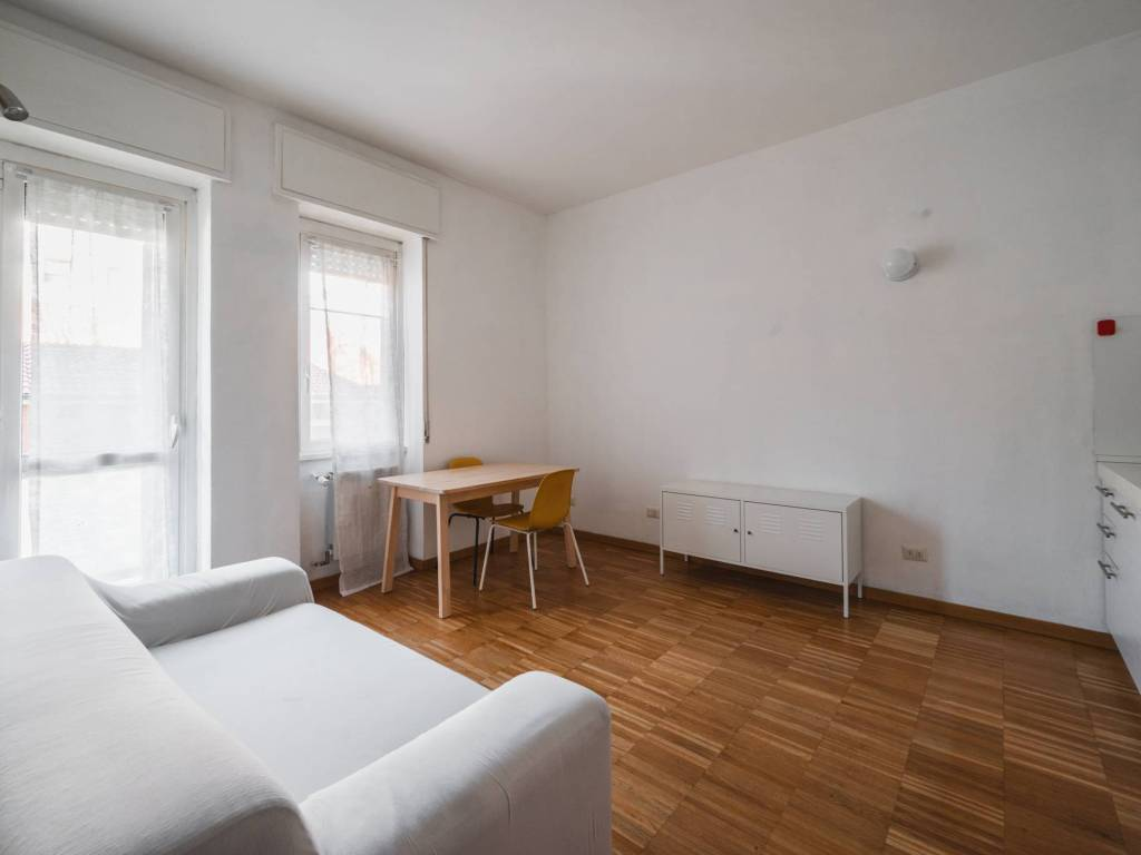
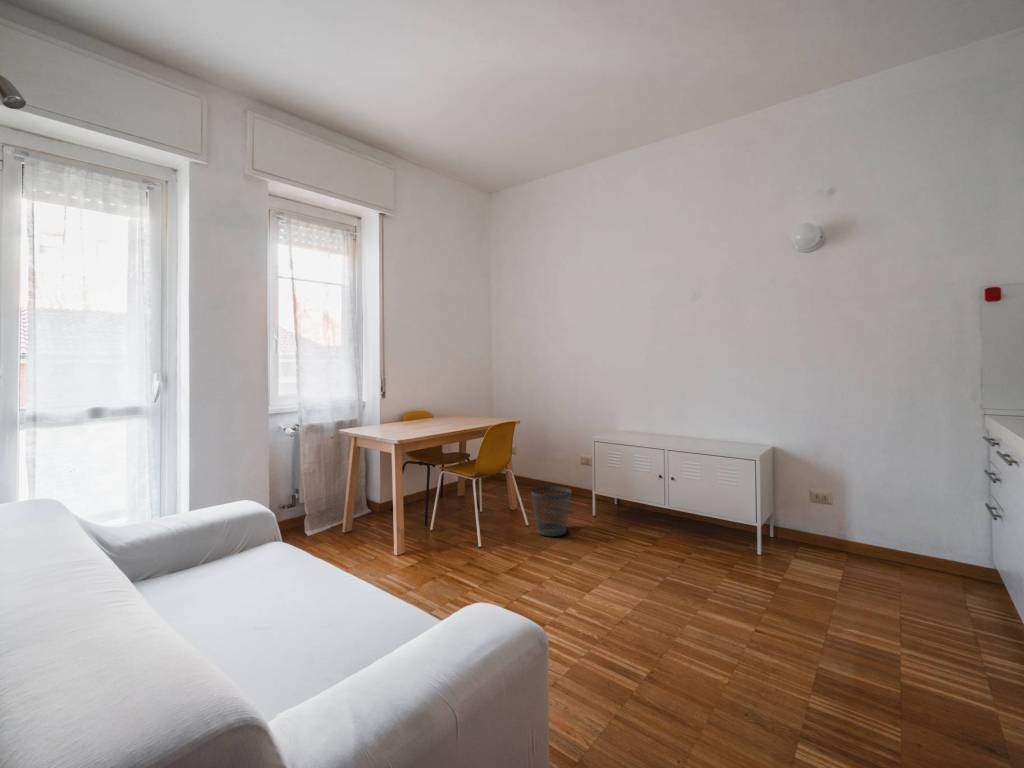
+ wastebasket [530,485,573,537]
